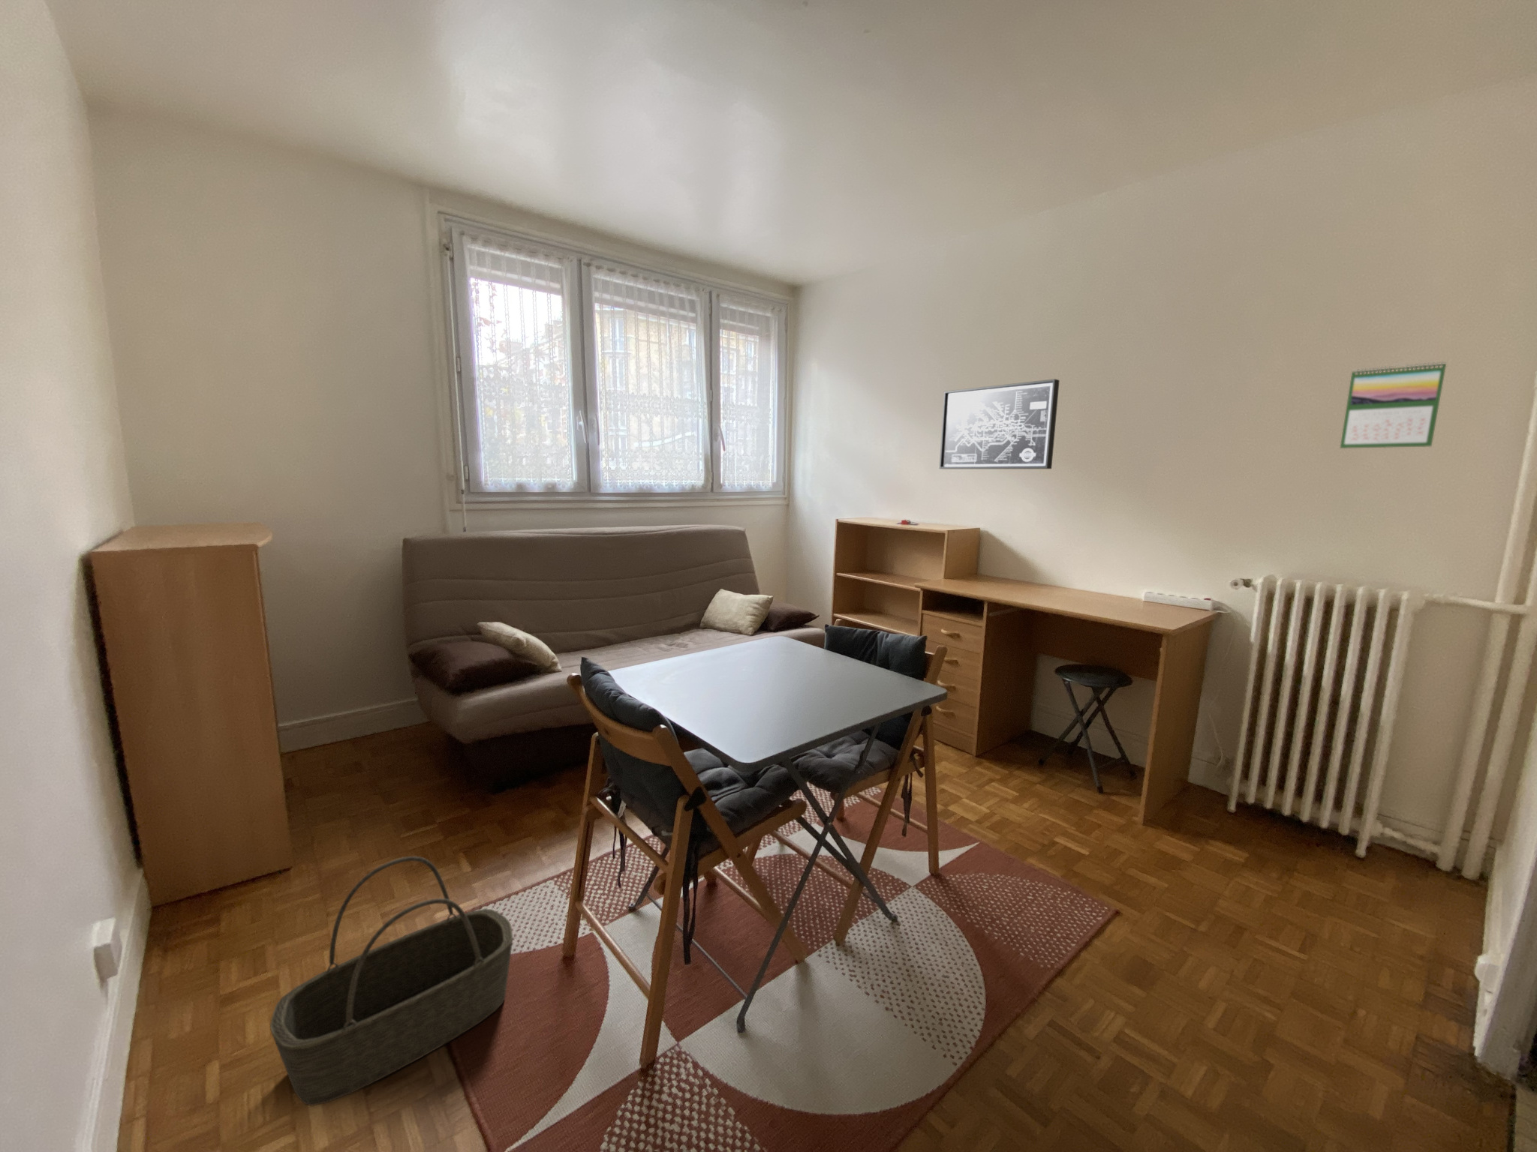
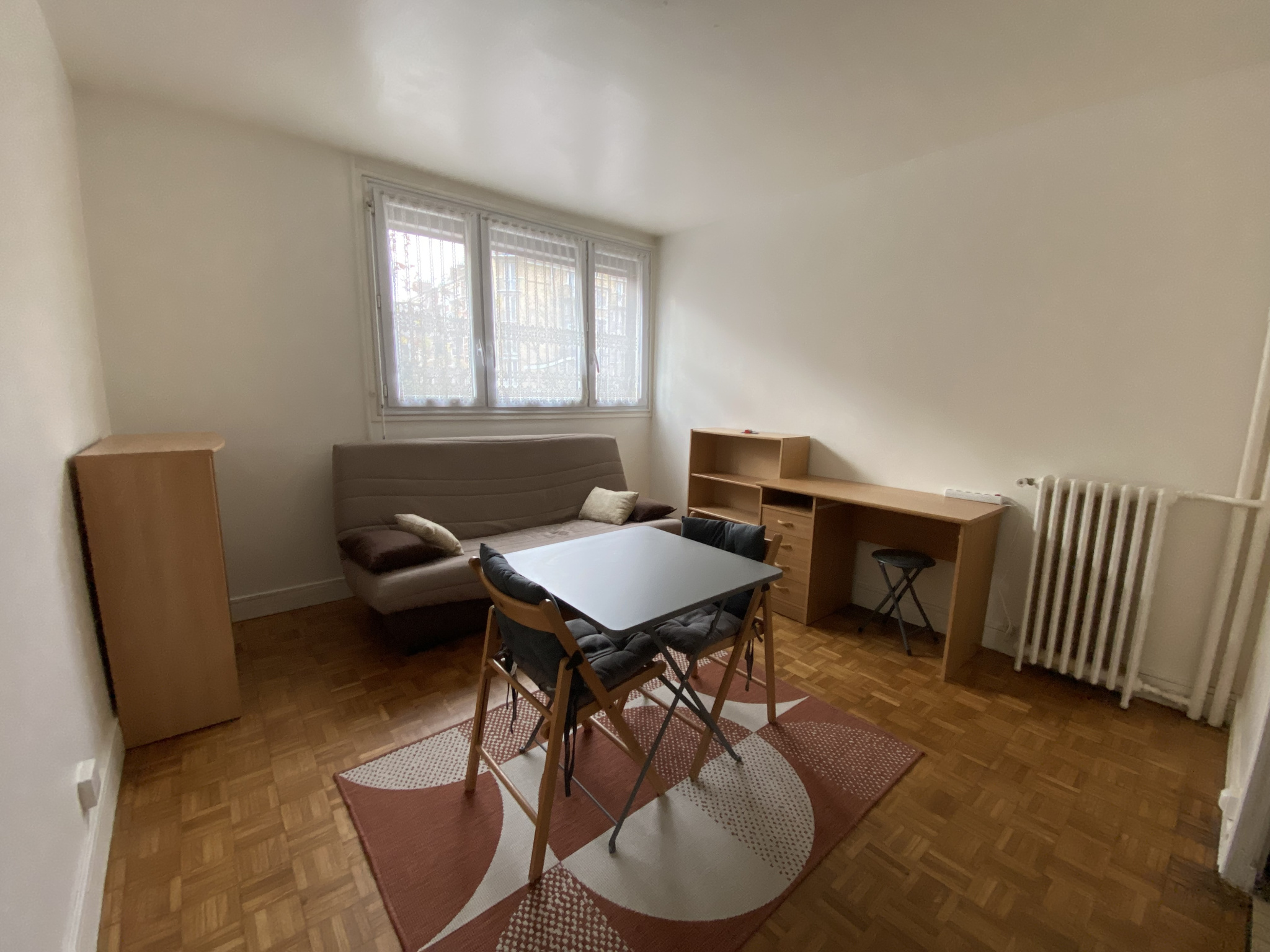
- wall art [938,378,1060,470]
- basket [270,856,514,1106]
- calendar [1340,361,1447,449]
